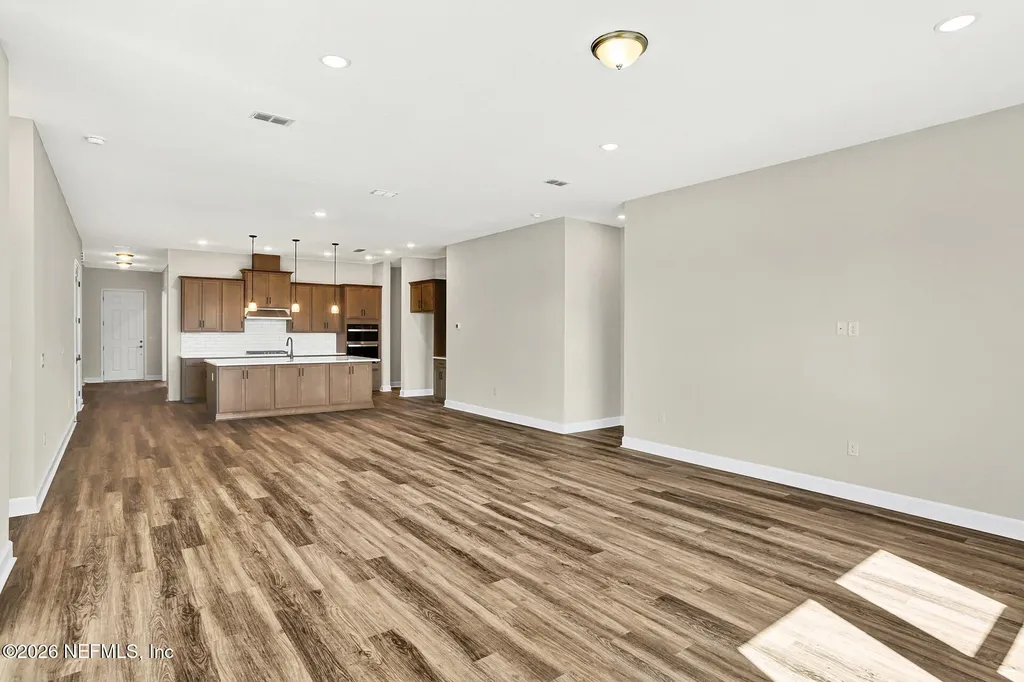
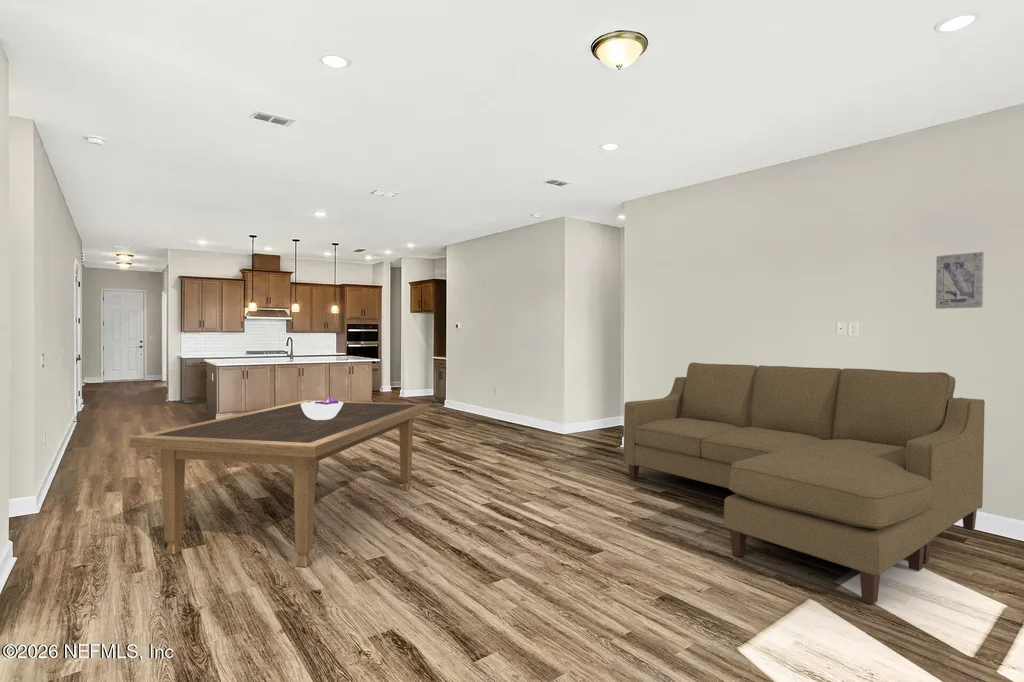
+ wall art [935,251,985,310]
+ sofa [622,361,986,606]
+ dining table [128,399,431,568]
+ decorative bowl [301,395,343,420]
